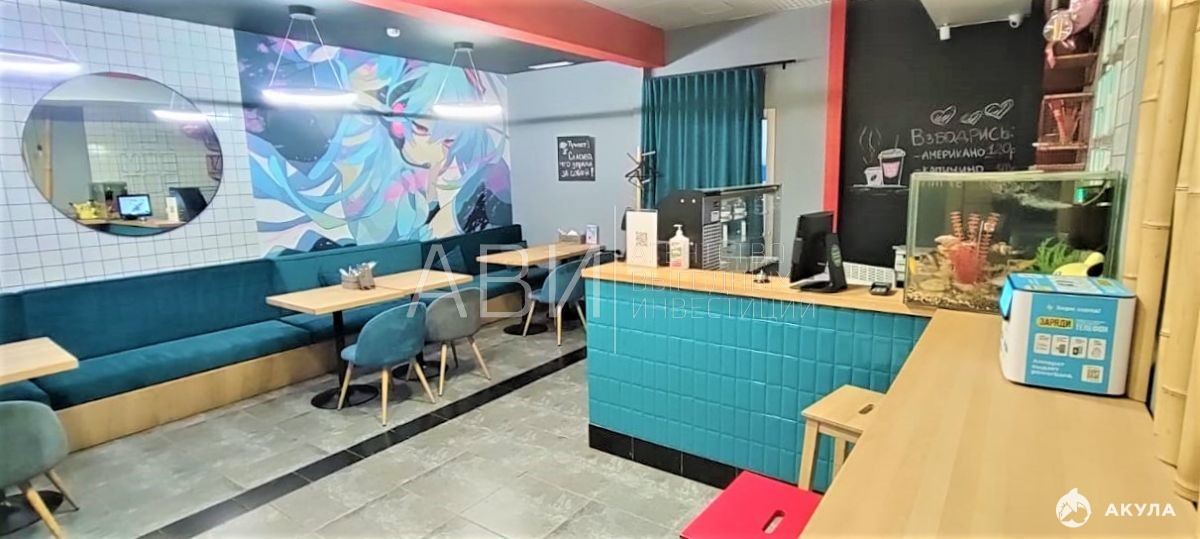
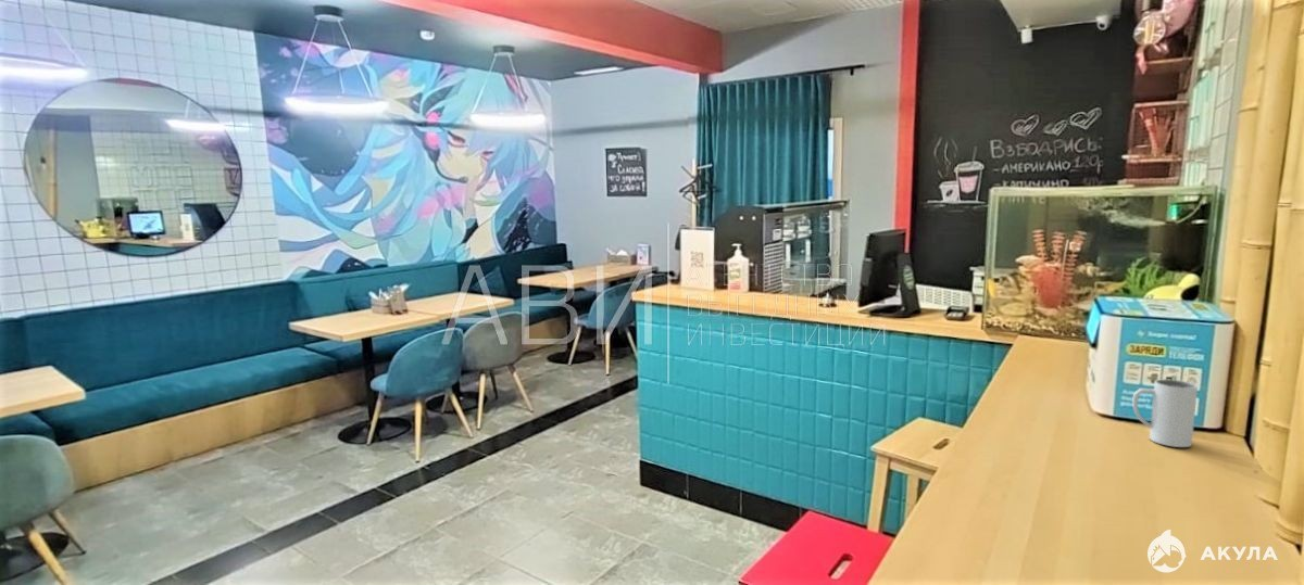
+ mug [1131,378,1199,448]
